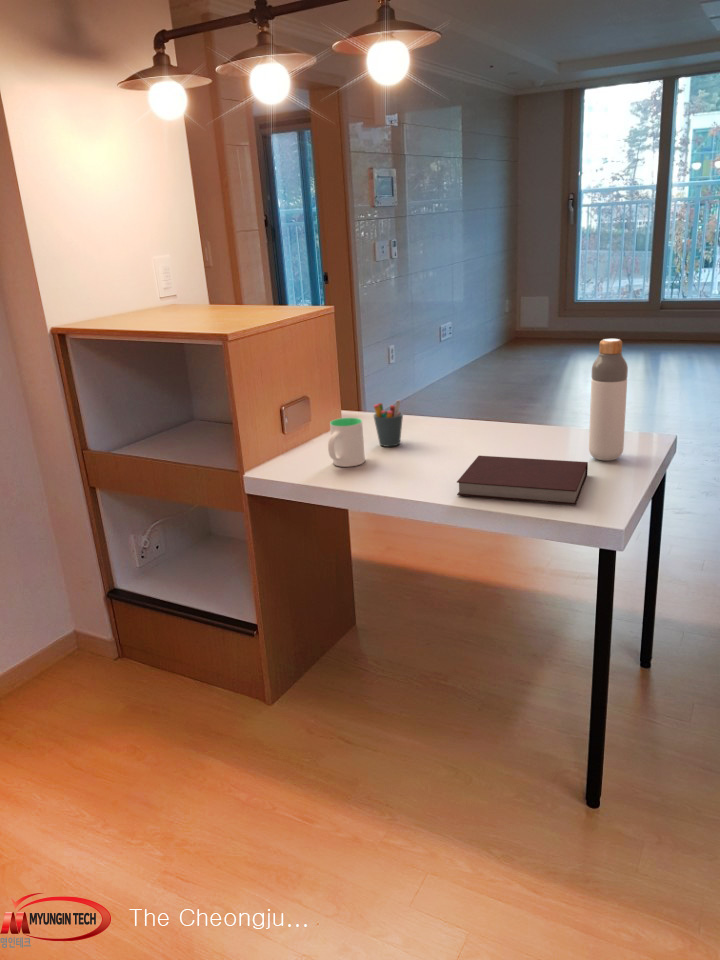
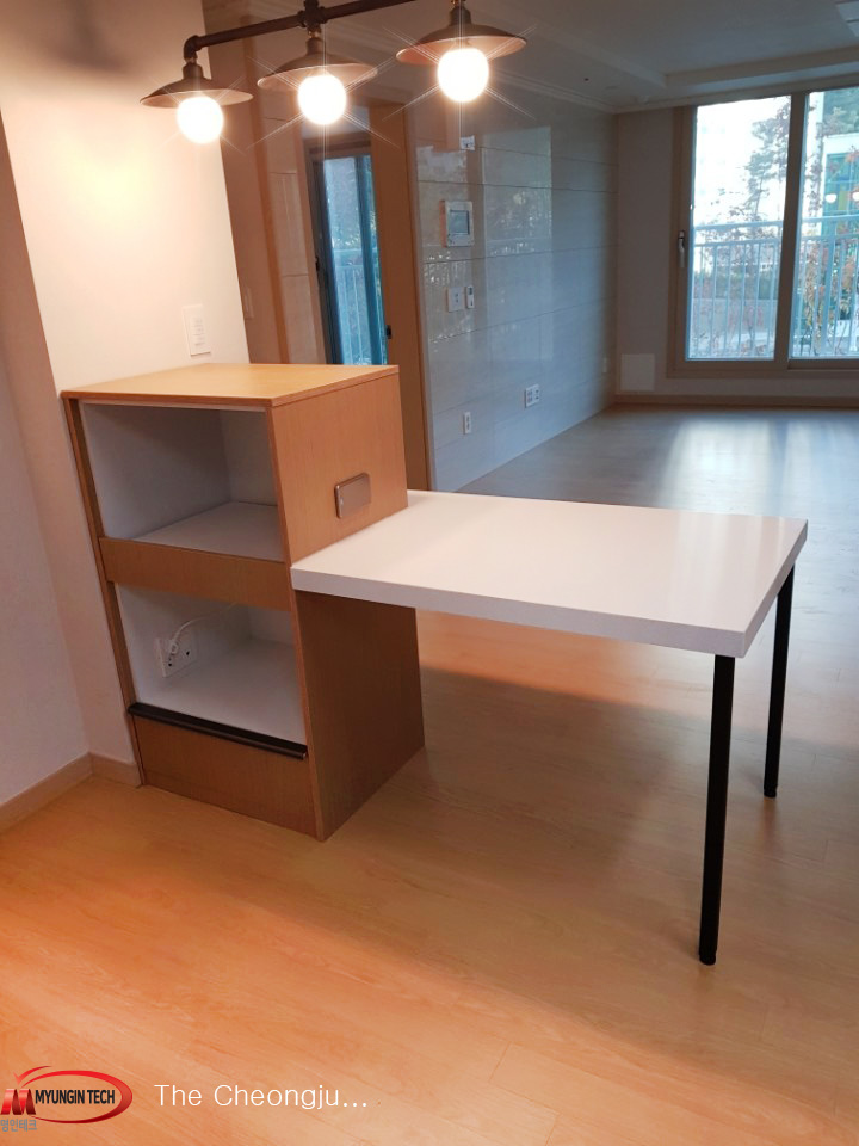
- notebook [456,455,589,506]
- bottle [588,338,629,462]
- mug [327,417,366,468]
- pen holder [372,399,404,448]
